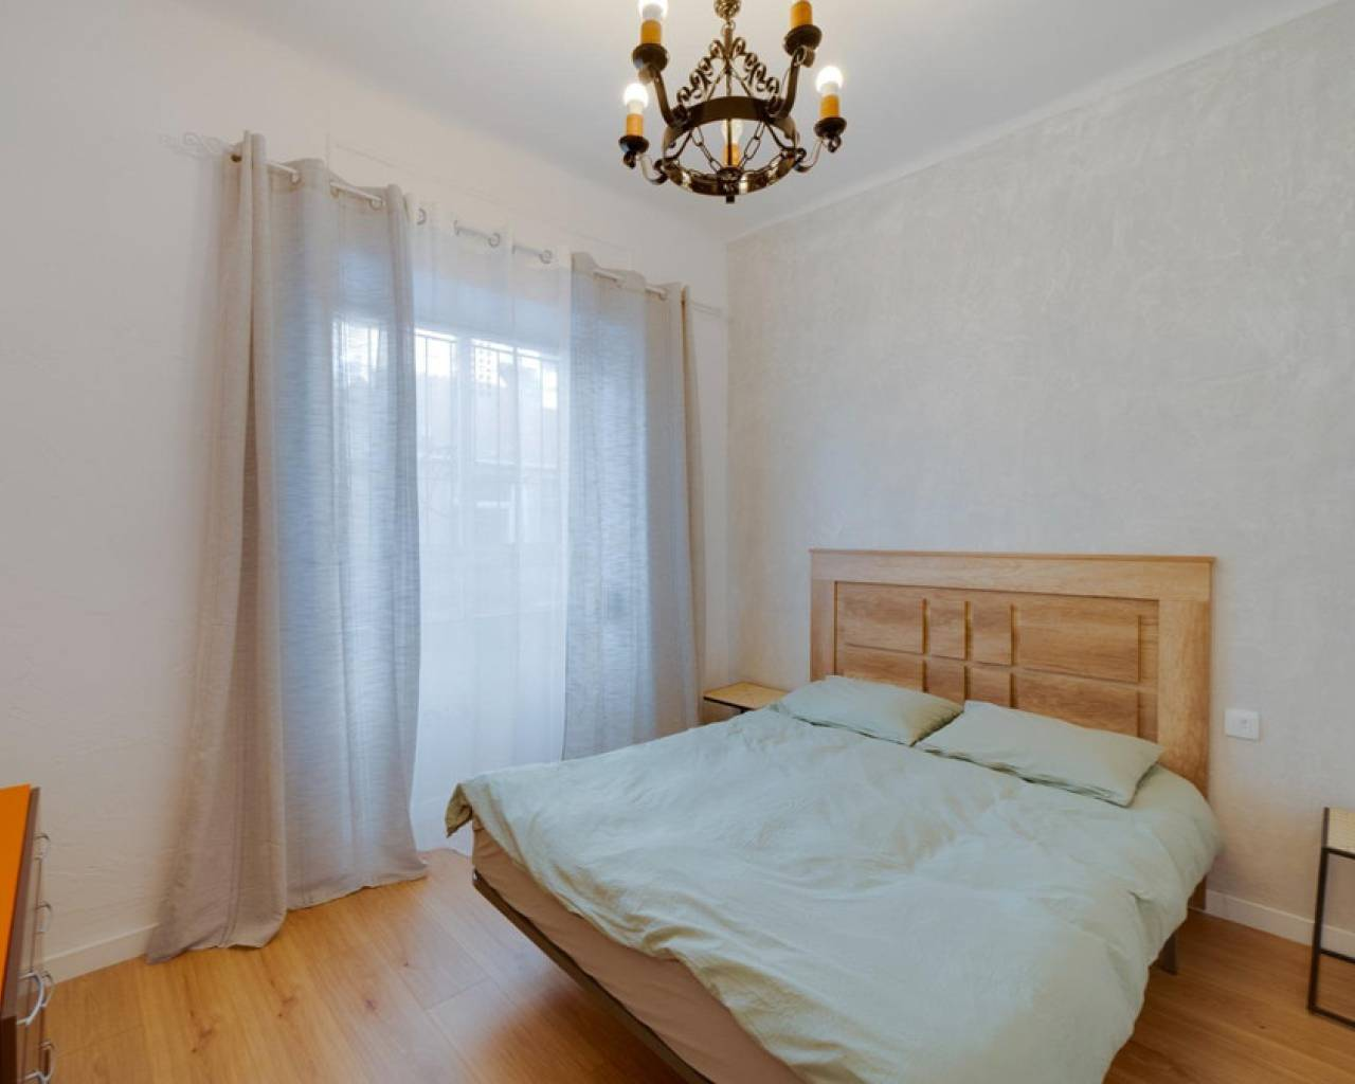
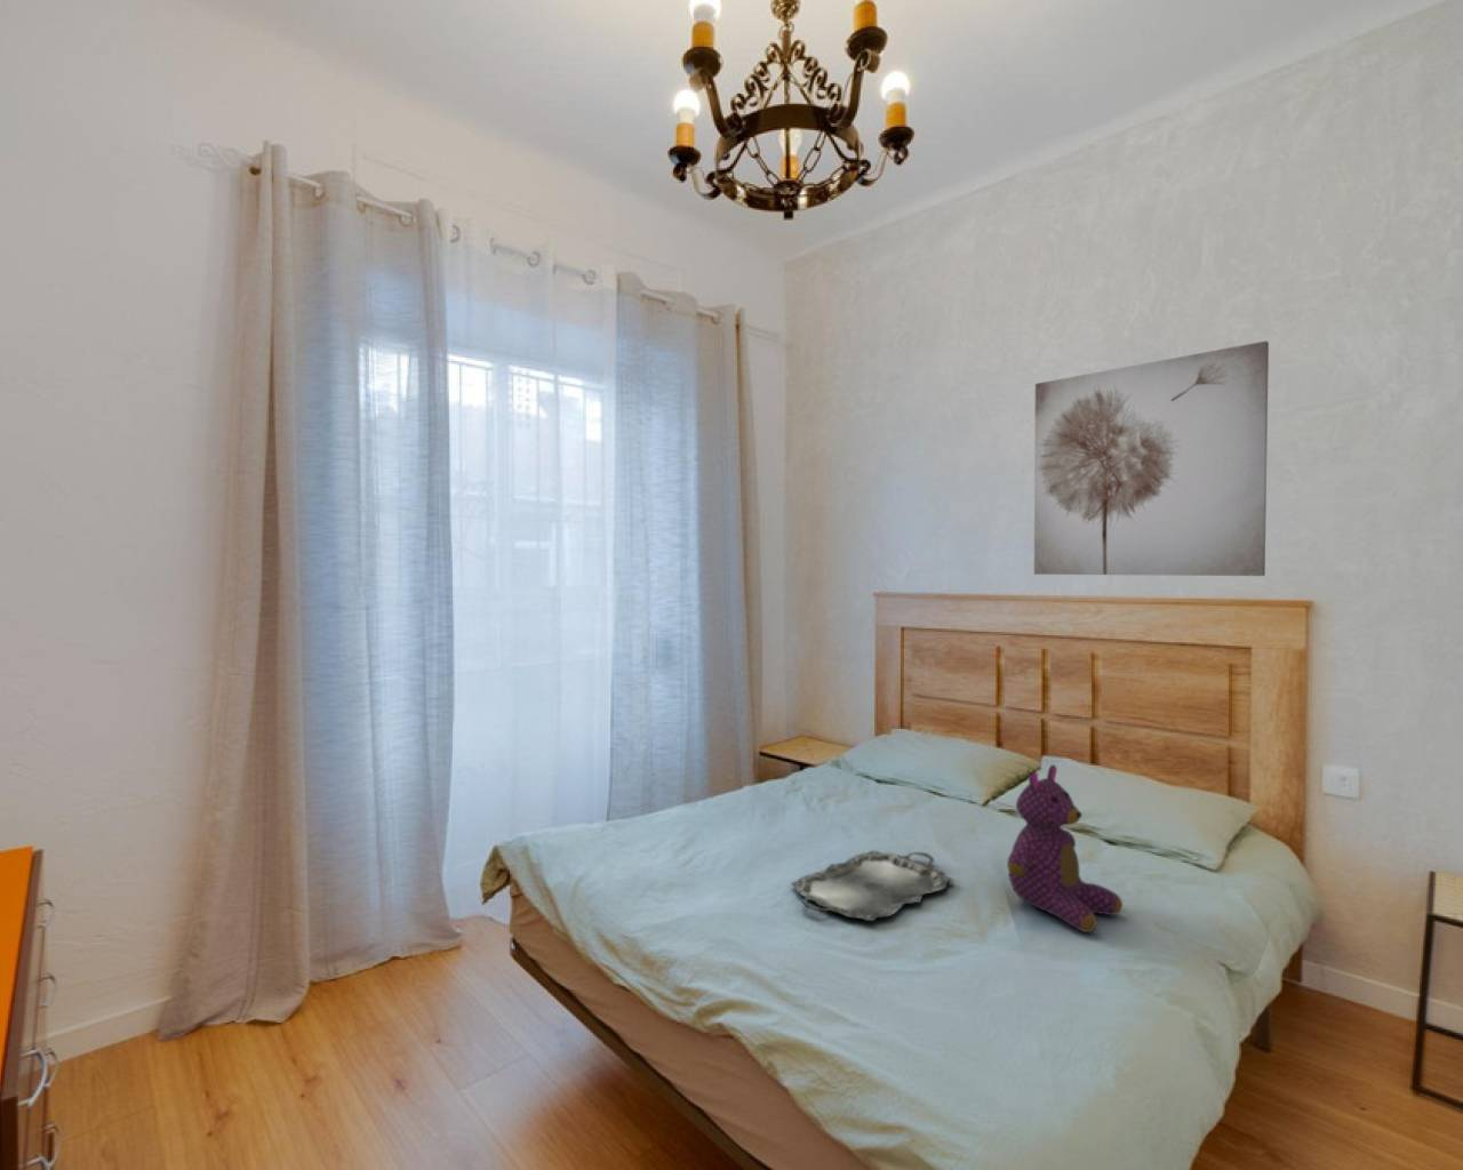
+ wall art [1033,339,1270,577]
+ teddy bear [1006,763,1124,934]
+ serving tray [789,850,954,922]
